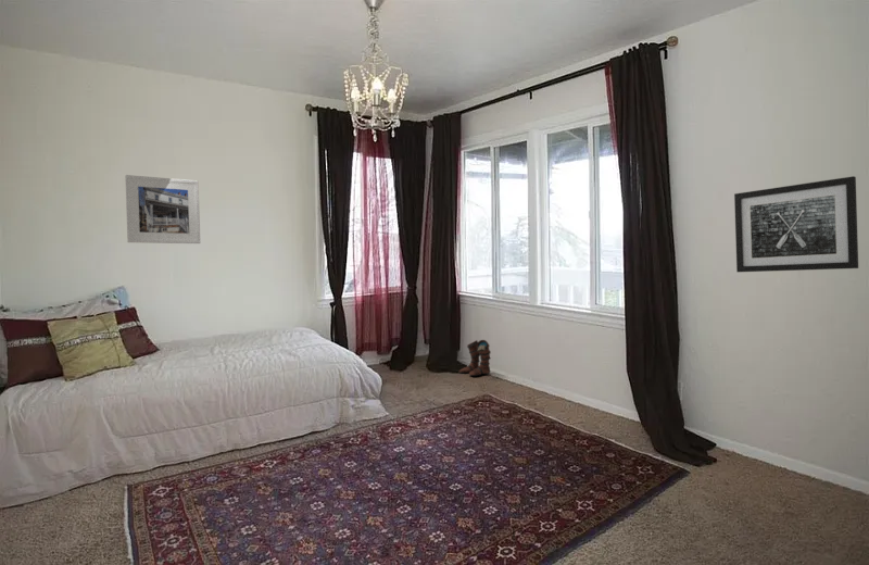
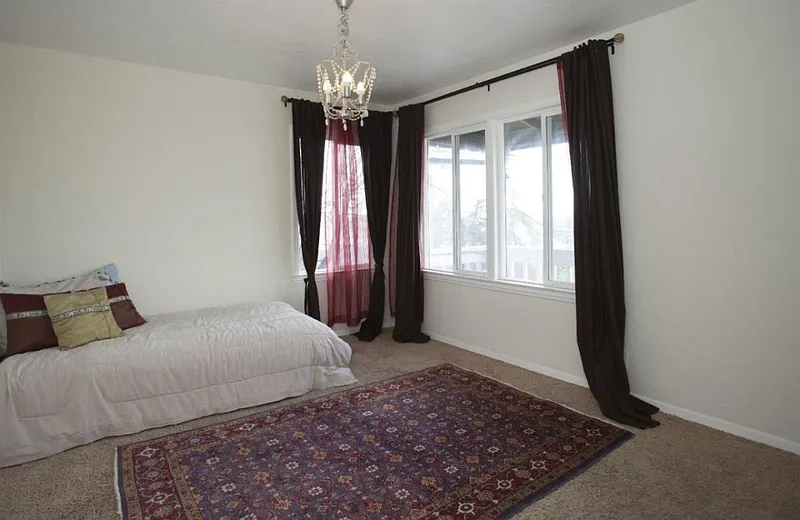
- wall art [733,175,859,273]
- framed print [125,174,201,244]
- boots [457,339,492,377]
